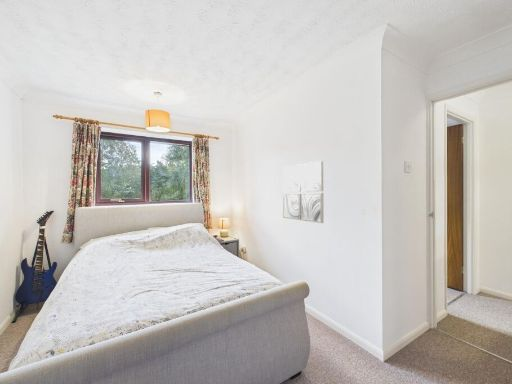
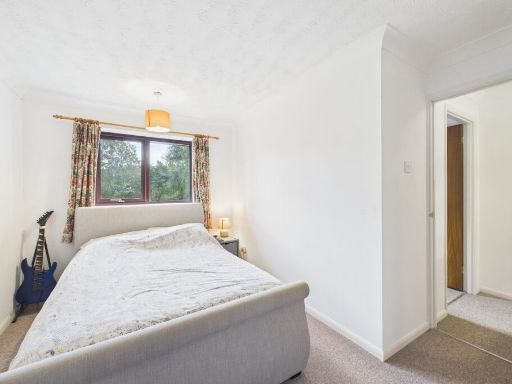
- wall art [282,160,325,224]
